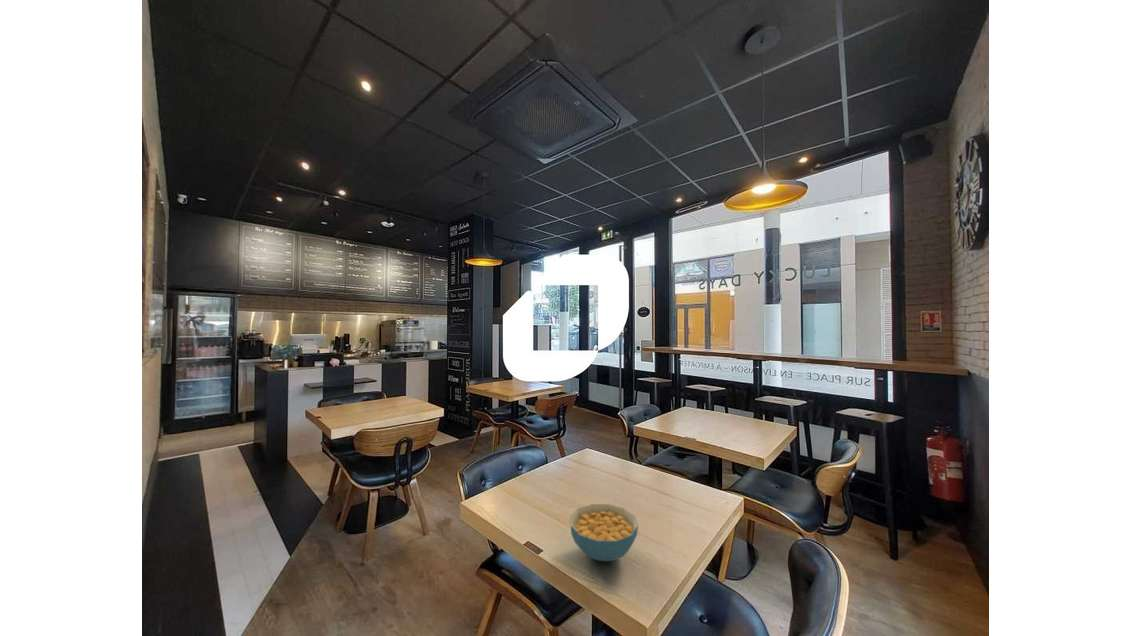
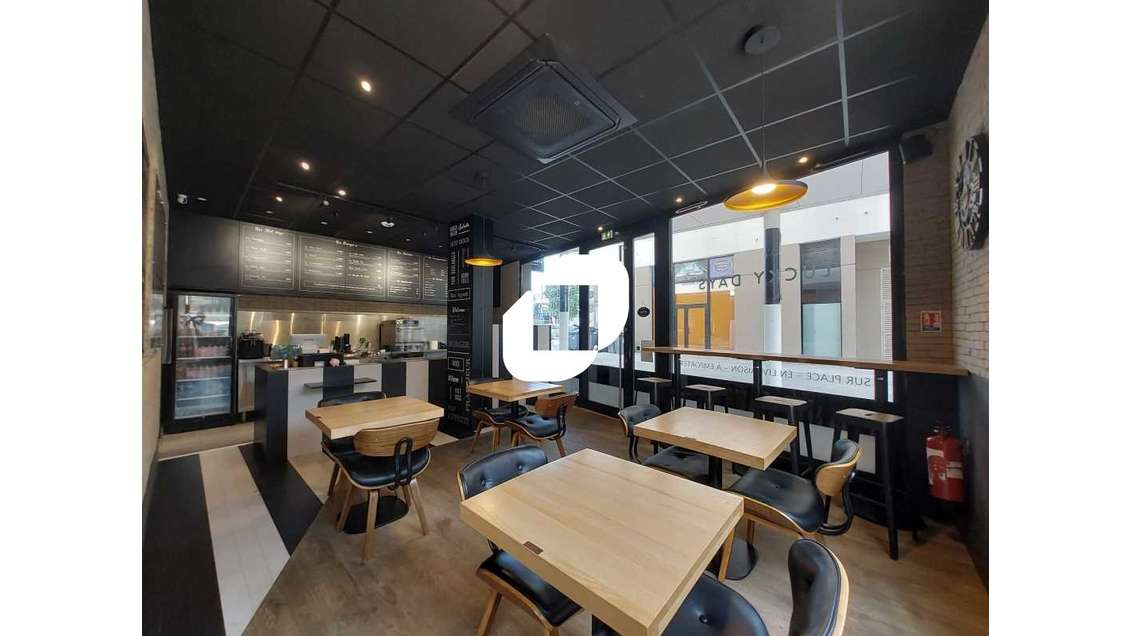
- cereal bowl [569,503,639,562]
